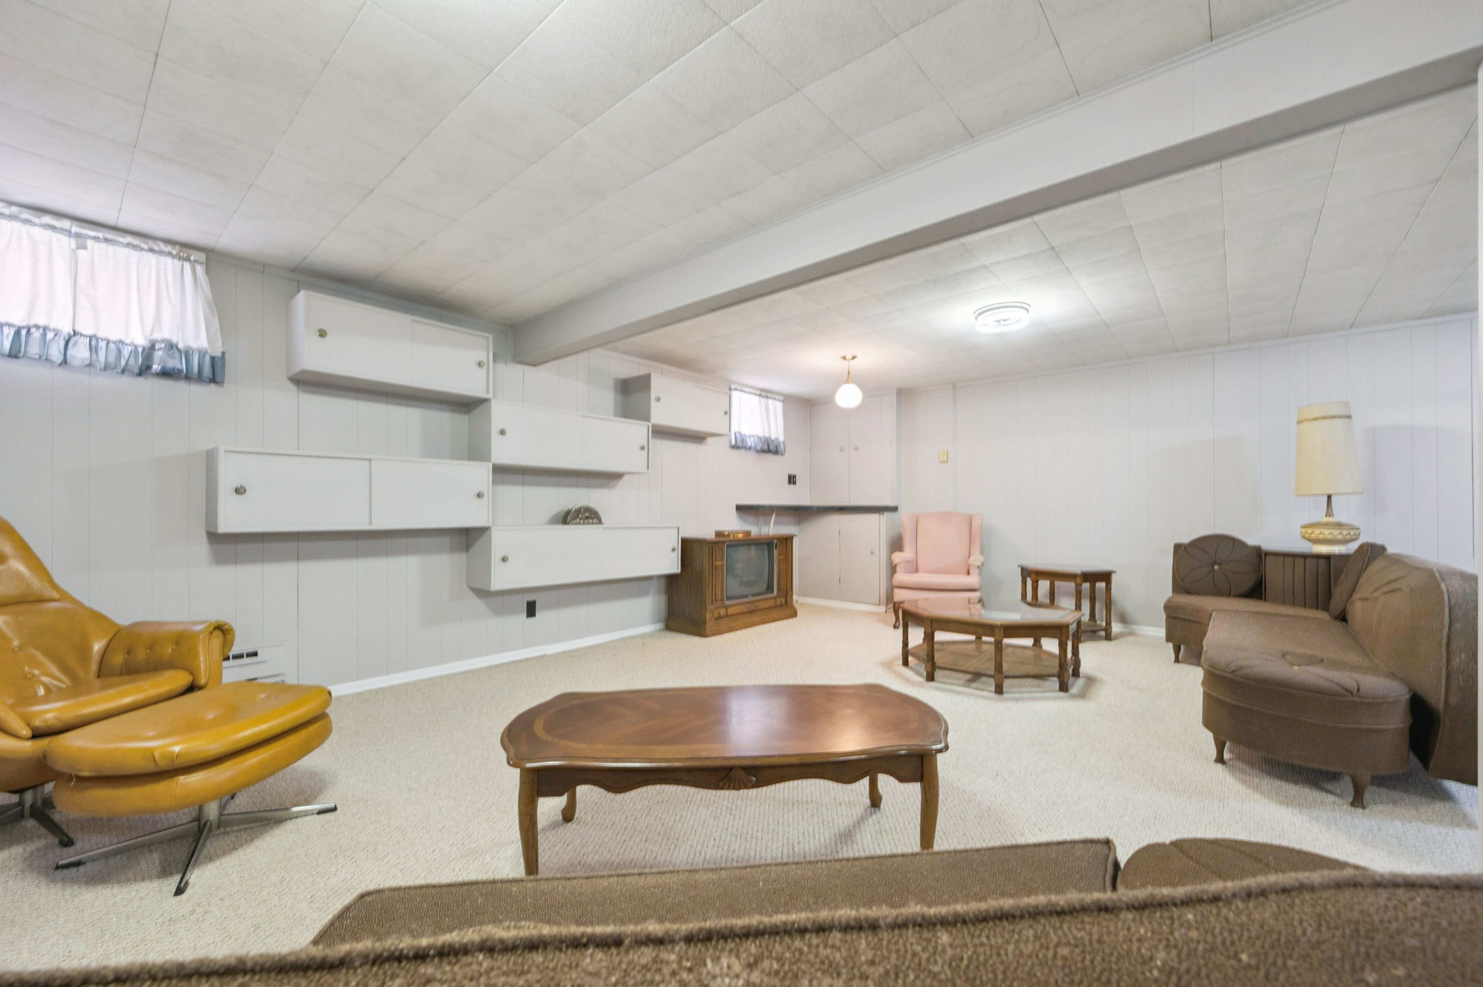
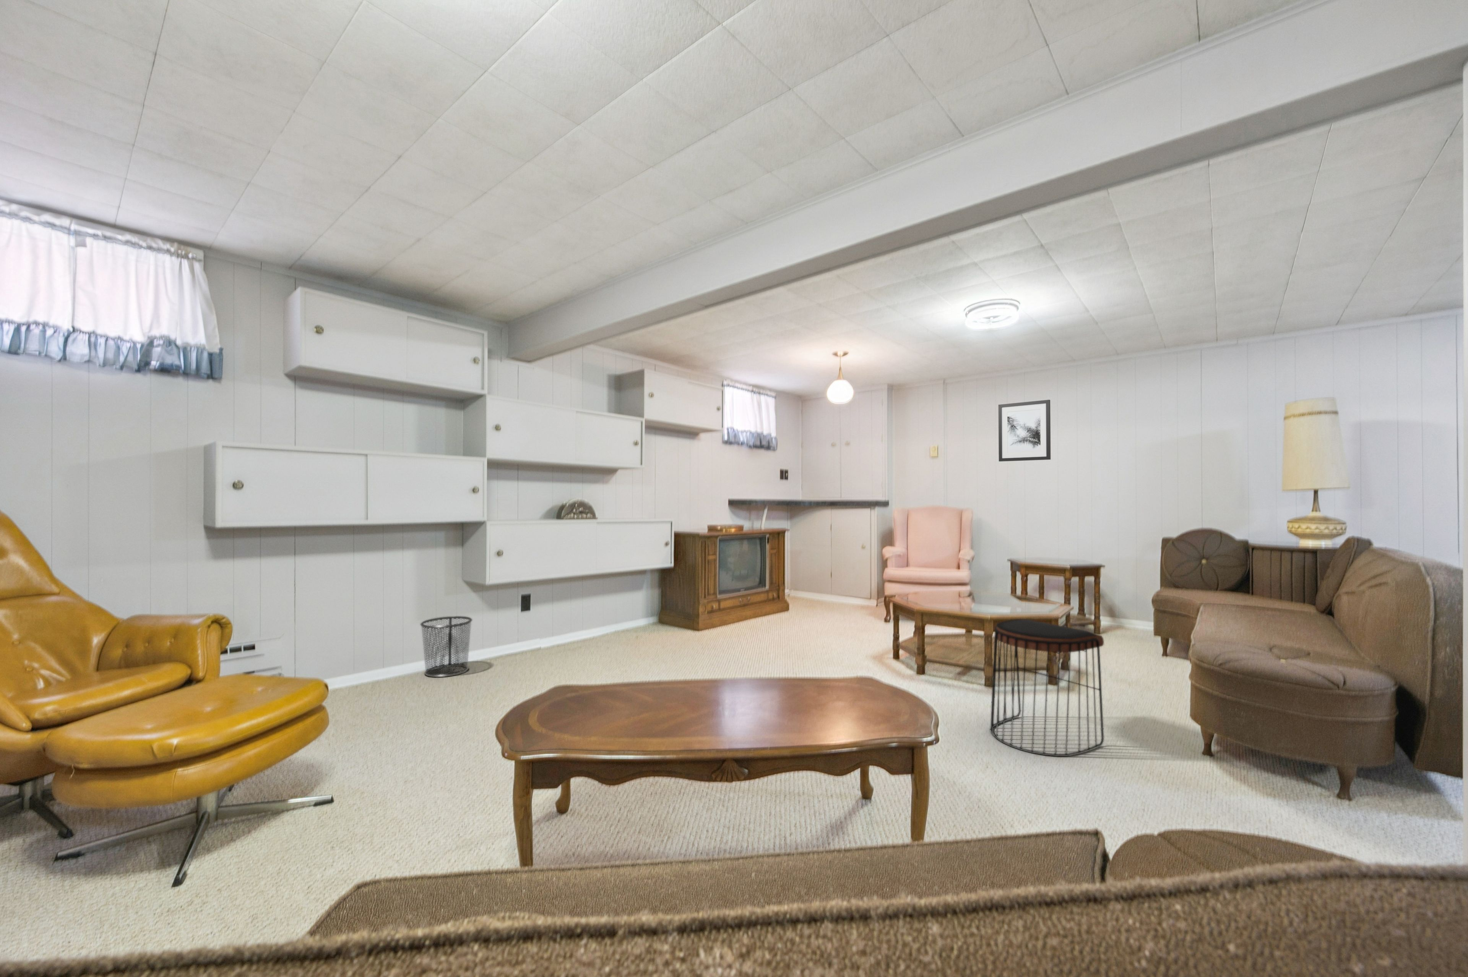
+ waste bin [420,616,473,678]
+ stool [989,618,1105,757]
+ wall art [998,399,1051,462]
